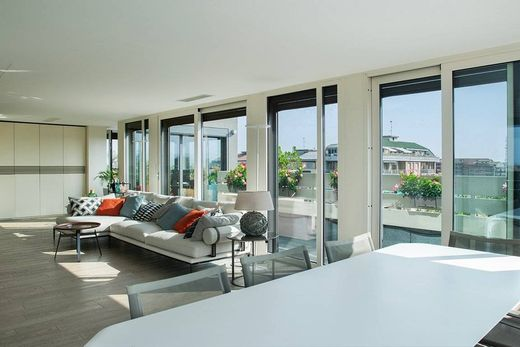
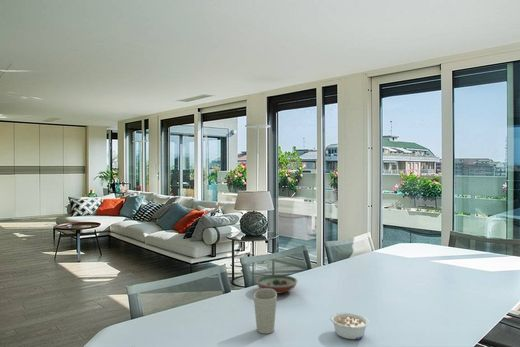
+ legume [329,311,370,340]
+ cup [253,288,278,335]
+ decorative bowl [255,274,298,295]
